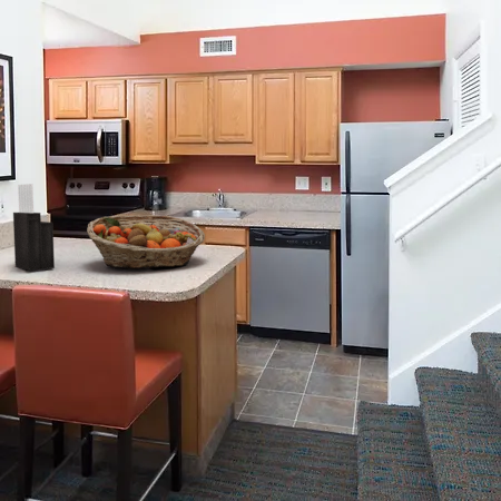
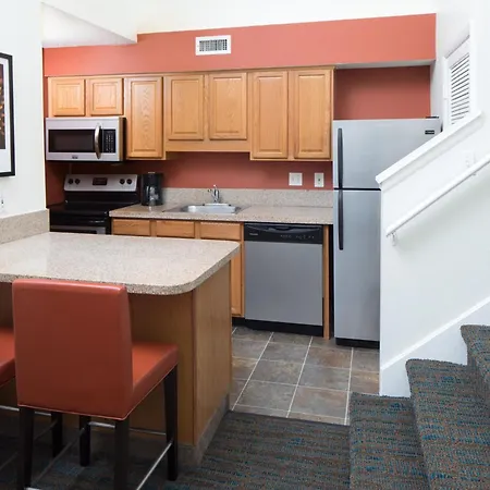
- knife block [12,183,56,272]
- fruit basket [86,214,206,269]
